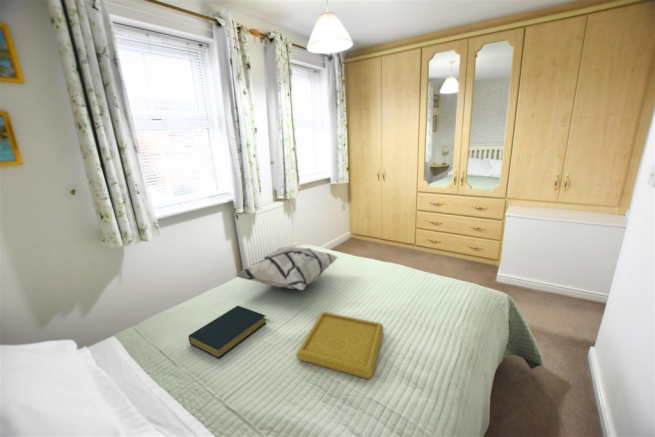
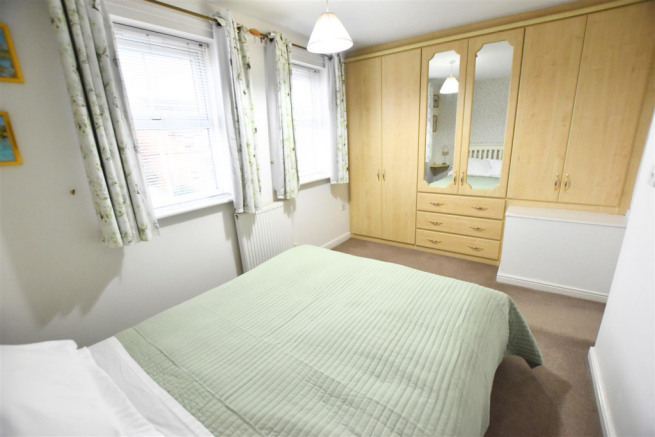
- serving tray [295,311,385,380]
- hardback book [188,305,267,360]
- decorative pillow [235,245,339,291]
